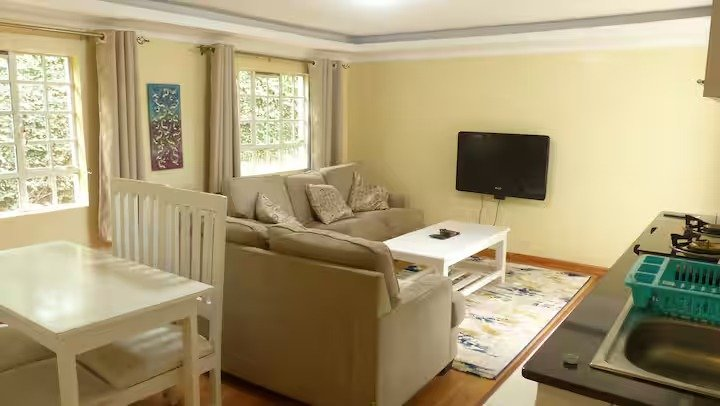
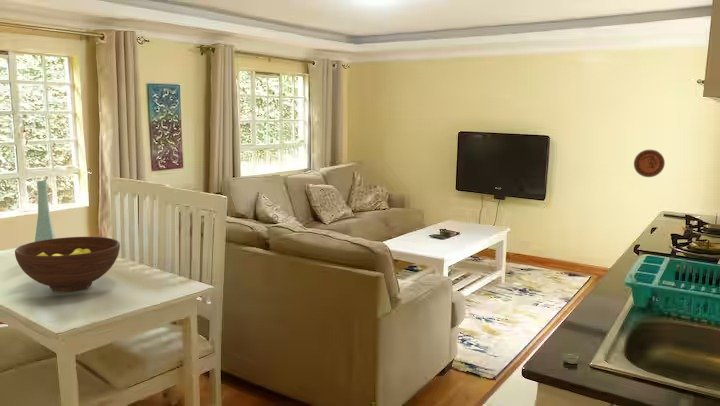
+ fruit bowl [14,236,121,292]
+ decorative plate [633,149,666,178]
+ vase [34,180,56,242]
